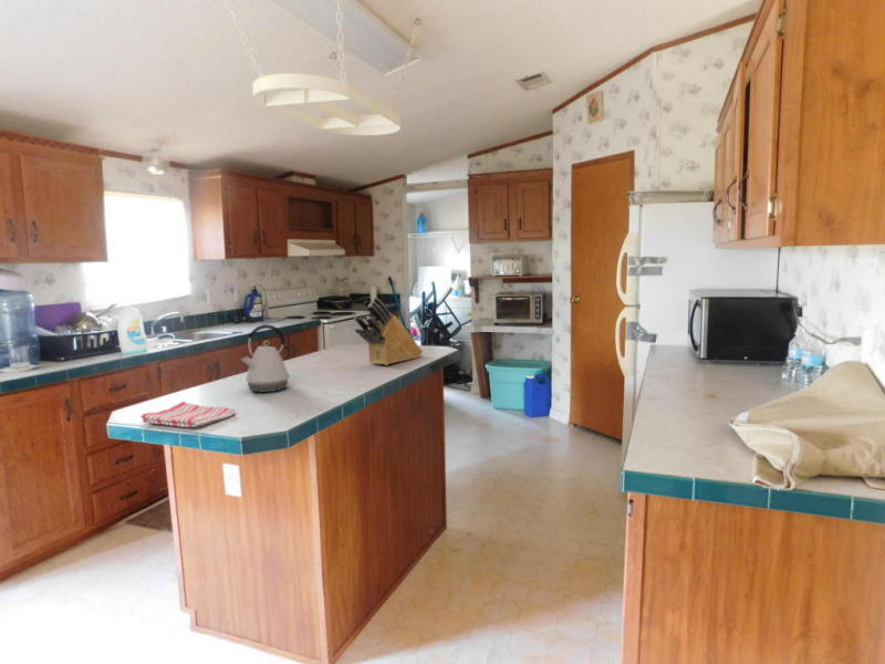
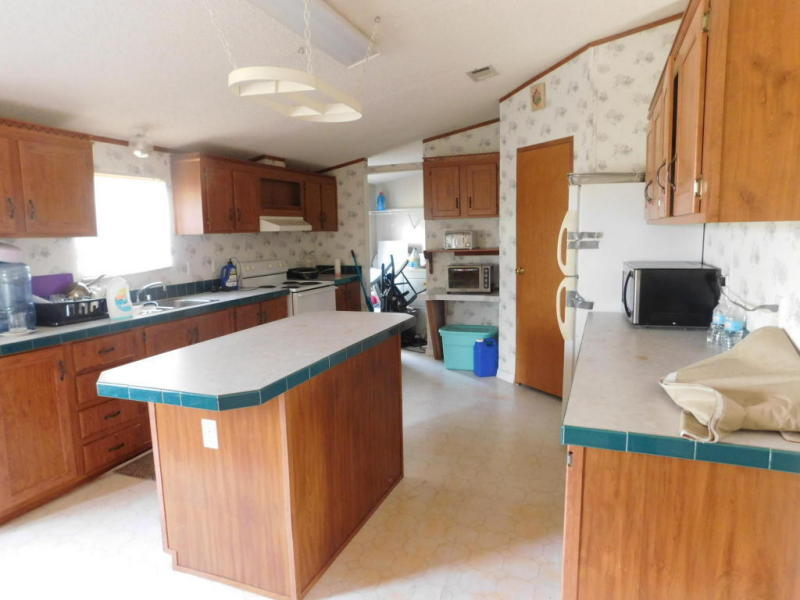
- kettle [240,323,291,393]
- dish towel [139,401,237,428]
- knife block [353,295,424,366]
